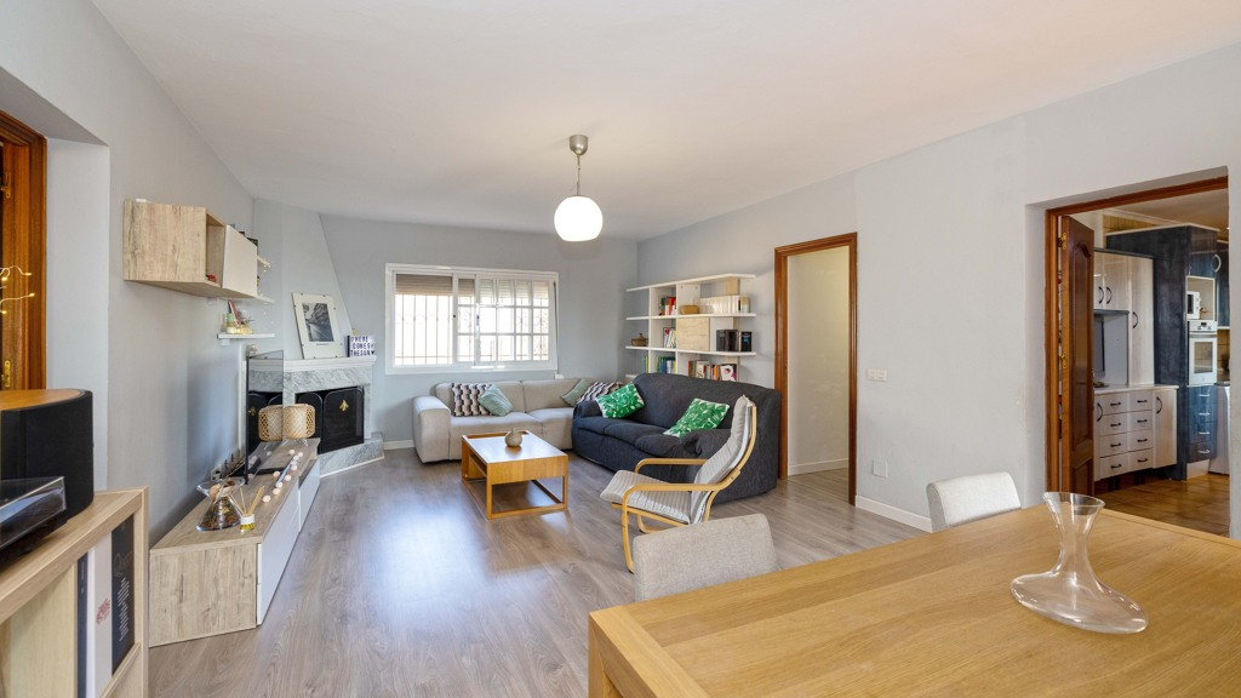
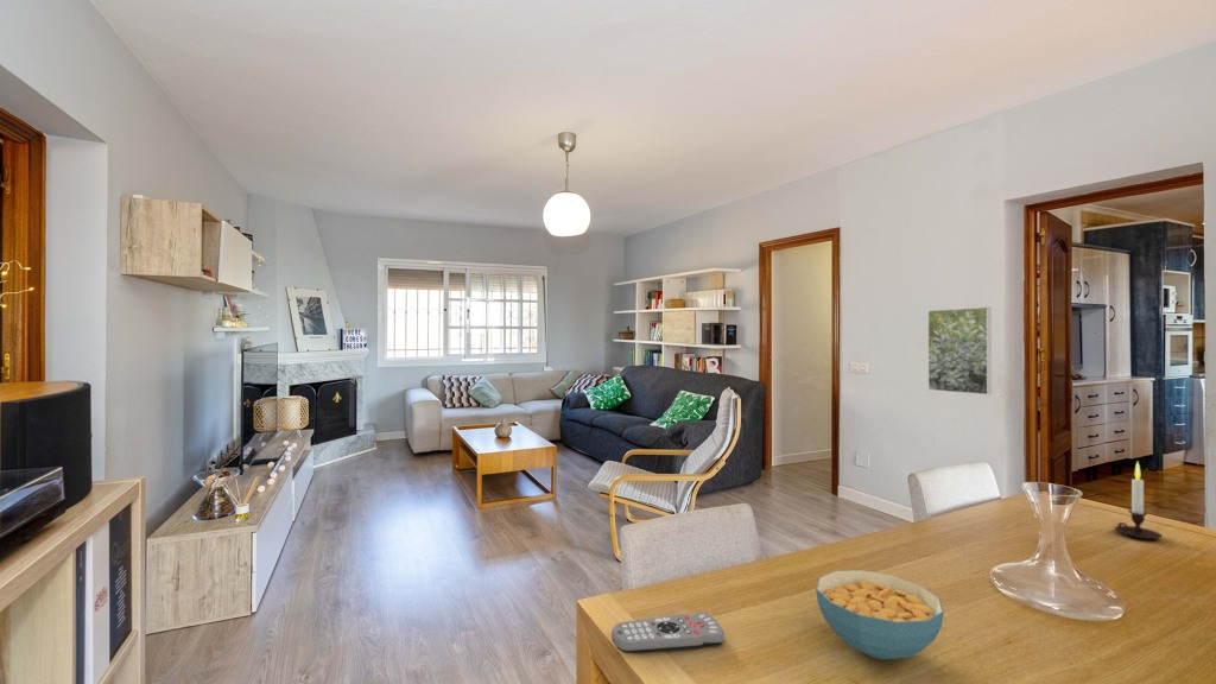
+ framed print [926,306,992,395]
+ cereal bowl [815,569,945,660]
+ candle [1113,461,1164,540]
+ remote control [610,612,726,654]
